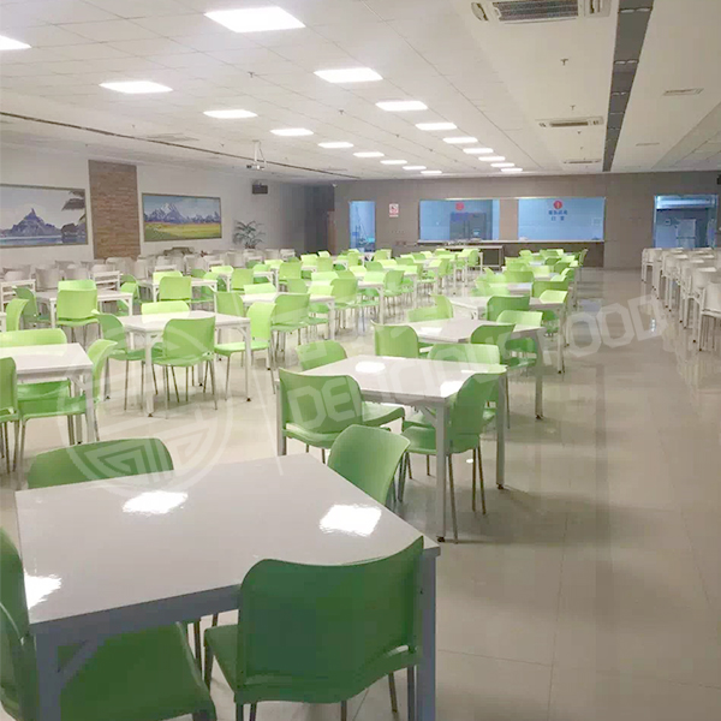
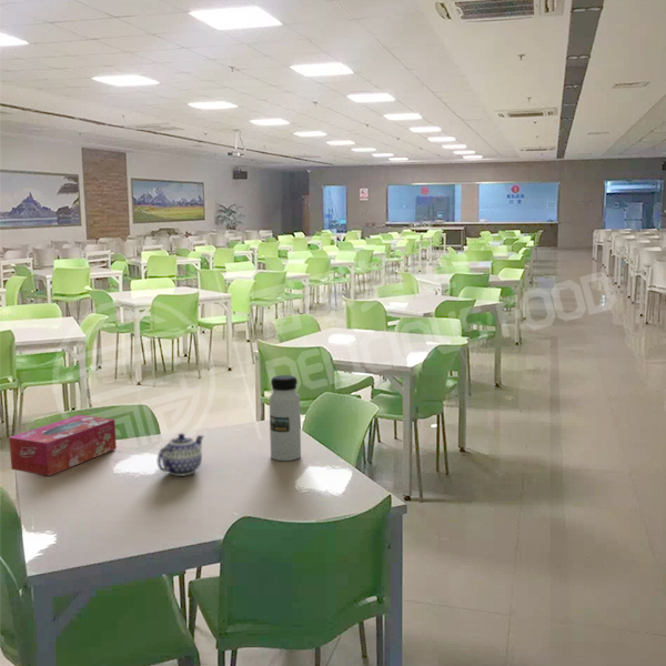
+ water bottle [269,374,302,462]
+ teapot [157,432,204,477]
+ tissue box [8,414,118,477]
